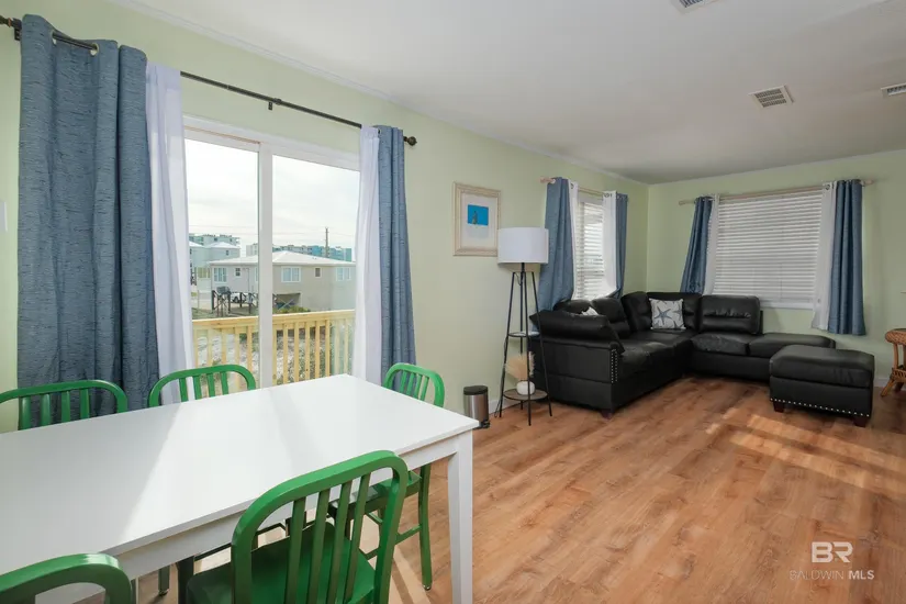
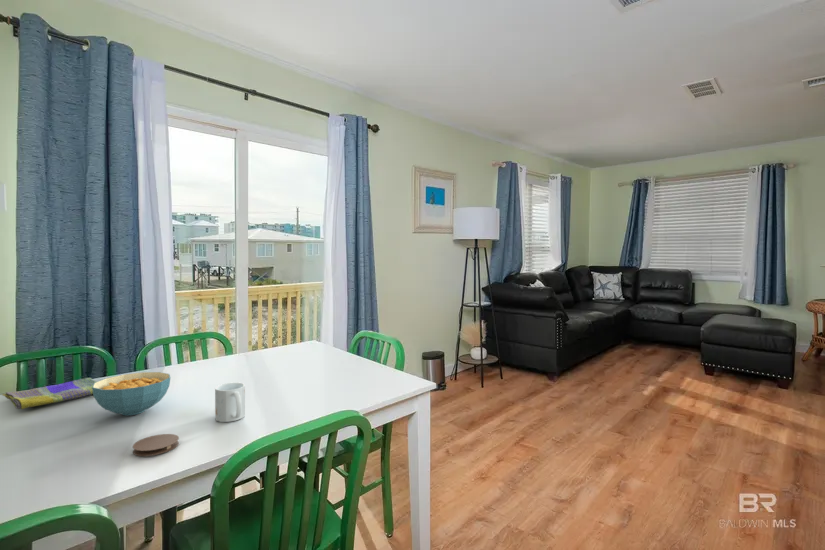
+ coaster [132,433,180,457]
+ mug [214,382,246,423]
+ dish towel [1,377,97,410]
+ cereal bowl [92,371,172,416]
